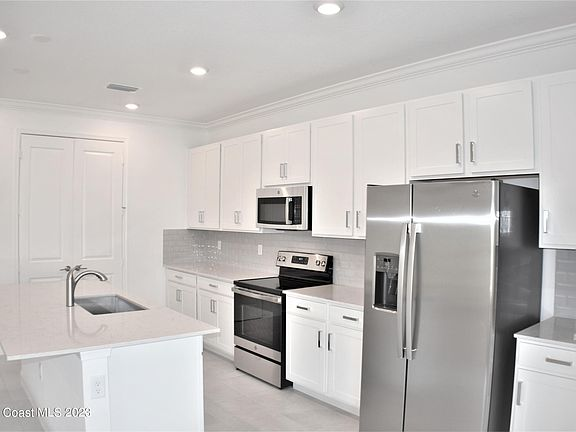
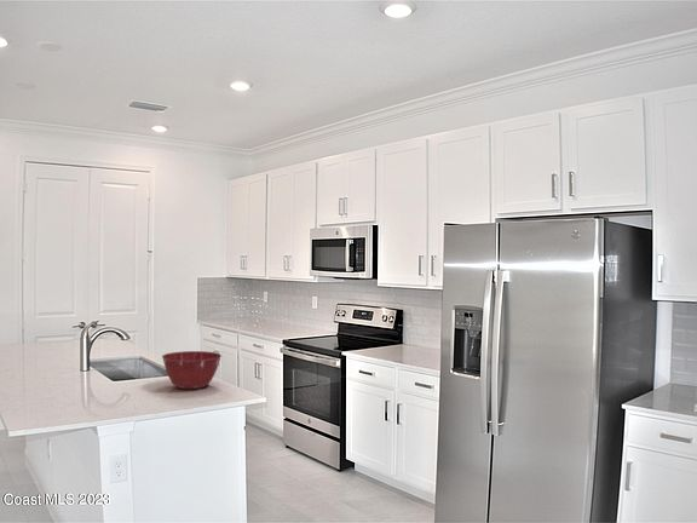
+ mixing bowl [161,350,223,390]
